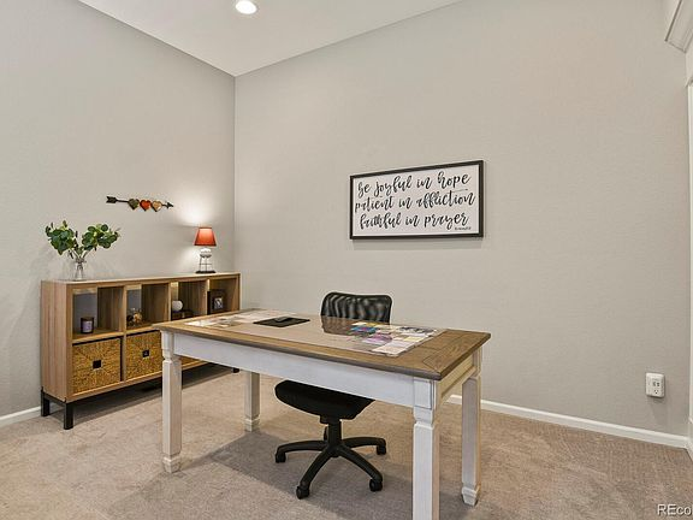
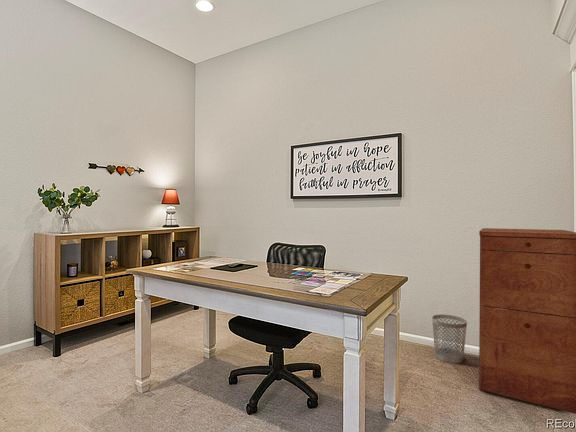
+ wastebasket [431,314,468,364]
+ filing cabinet [478,227,576,415]
